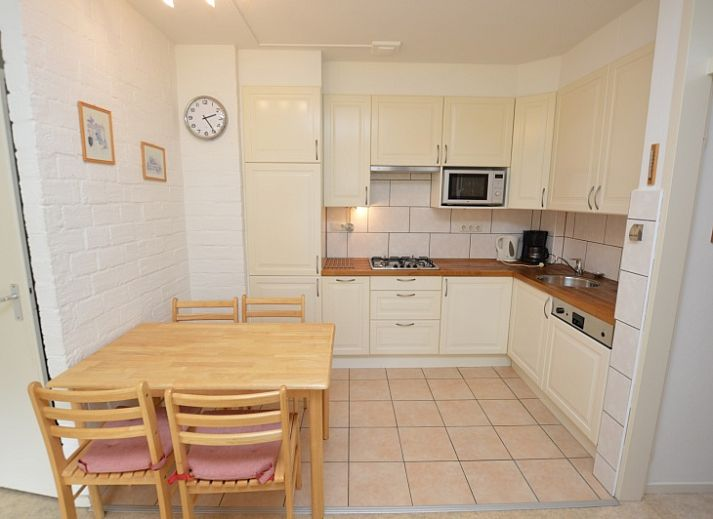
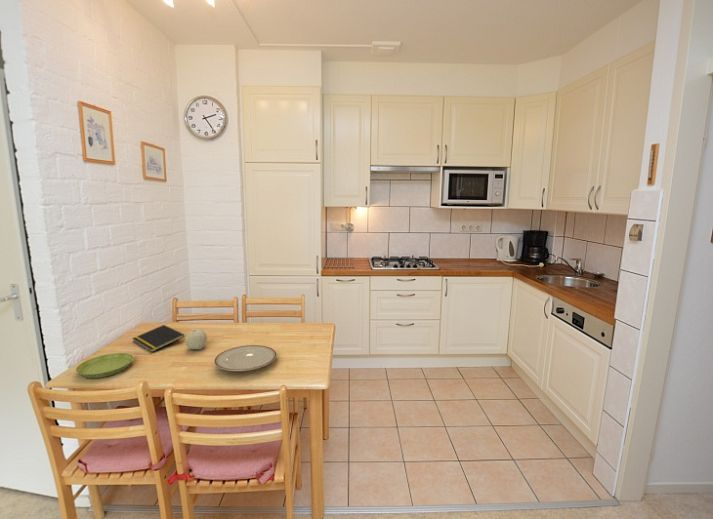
+ fruit [184,328,208,351]
+ saucer [75,352,135,379]
+ plate [213,344,278,372]
+ notepad [131,324,185,353]
